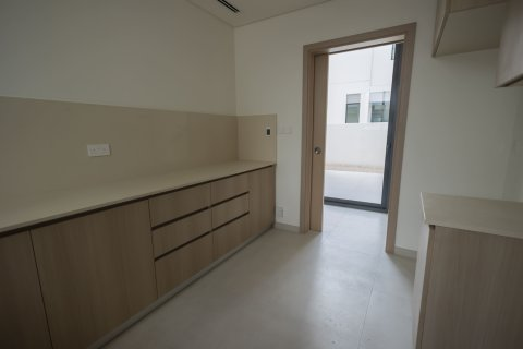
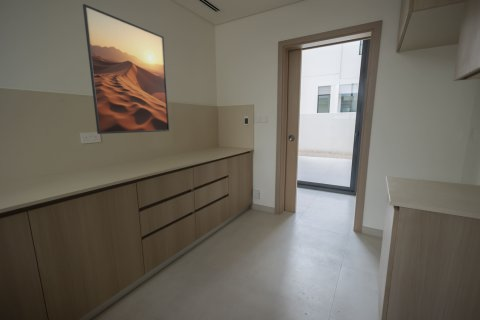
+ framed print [82,3,170,135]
